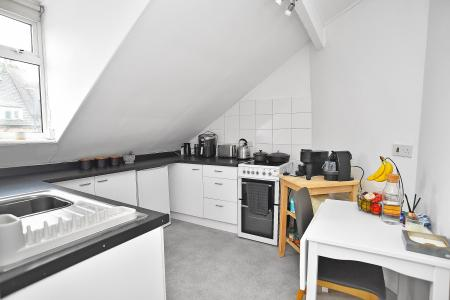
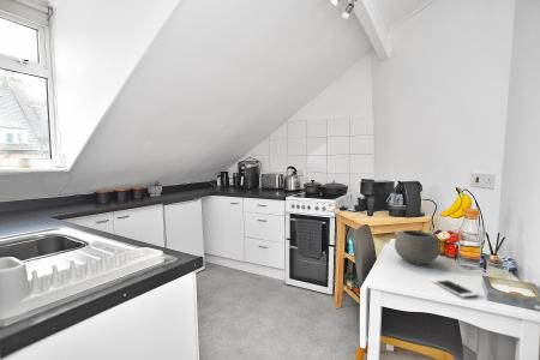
+ cell phone [430,277,479,299]
+ bowl [394,229,440,266]
